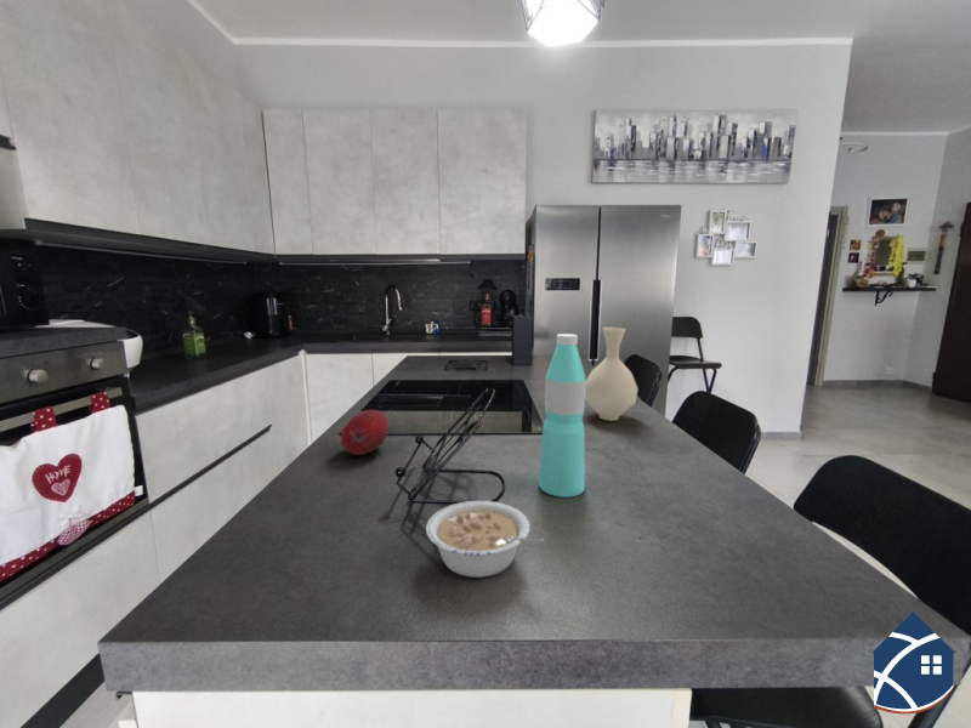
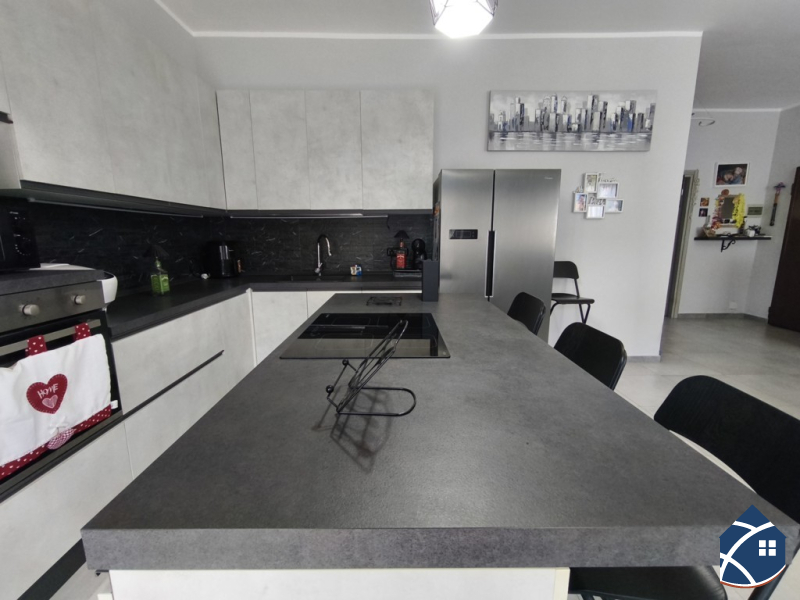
- fruit [340,409,390,456]
- water bottle [538,332,587,499]
- vase [585,326,640,422]
- legume [425,500,546,579]
